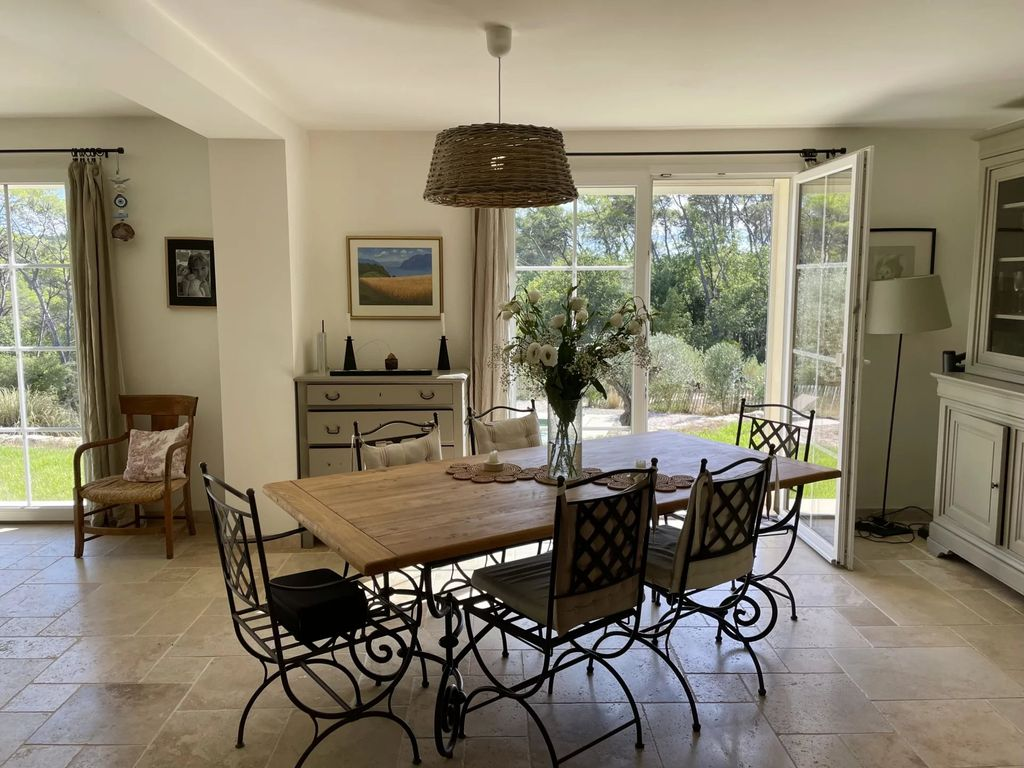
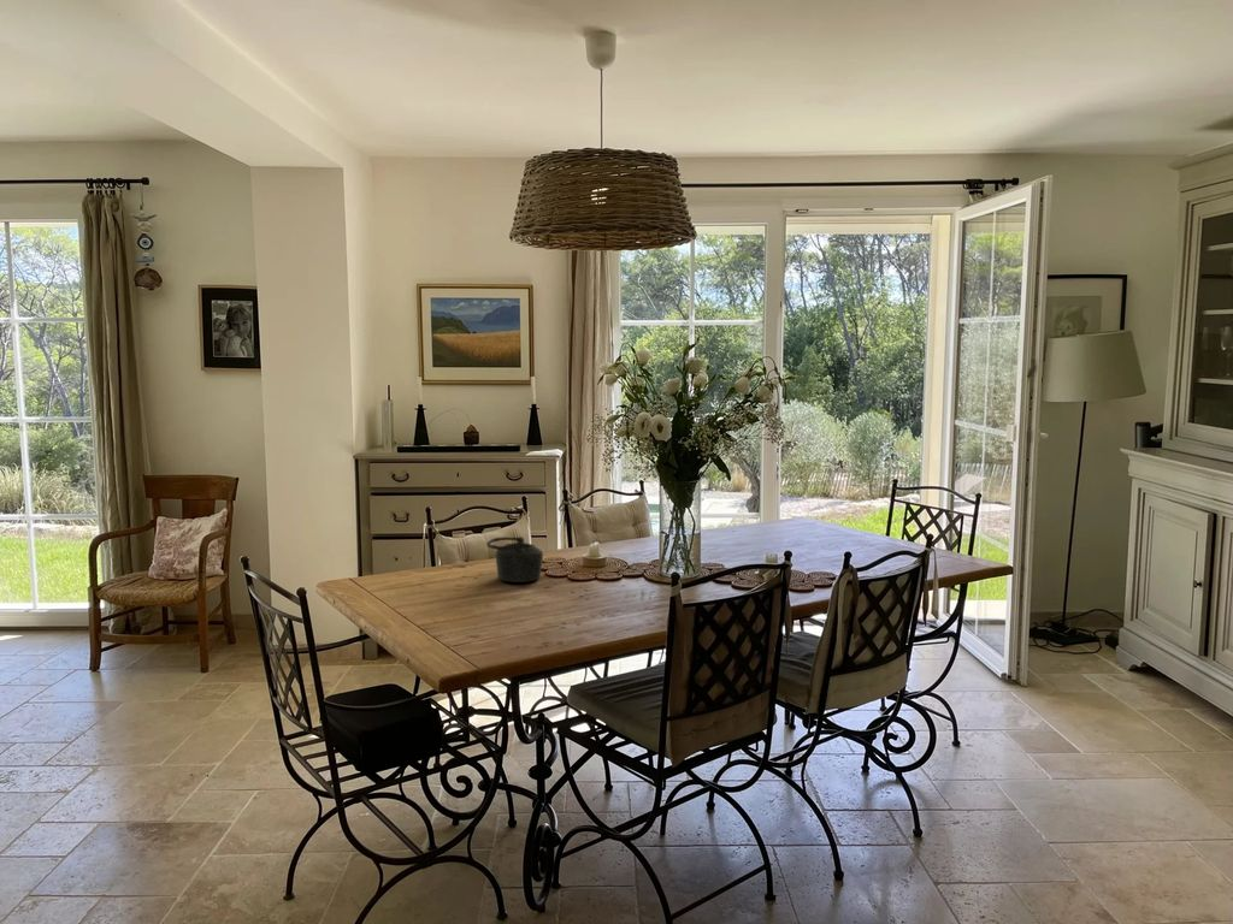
+ teapot [485,535,544,584]
